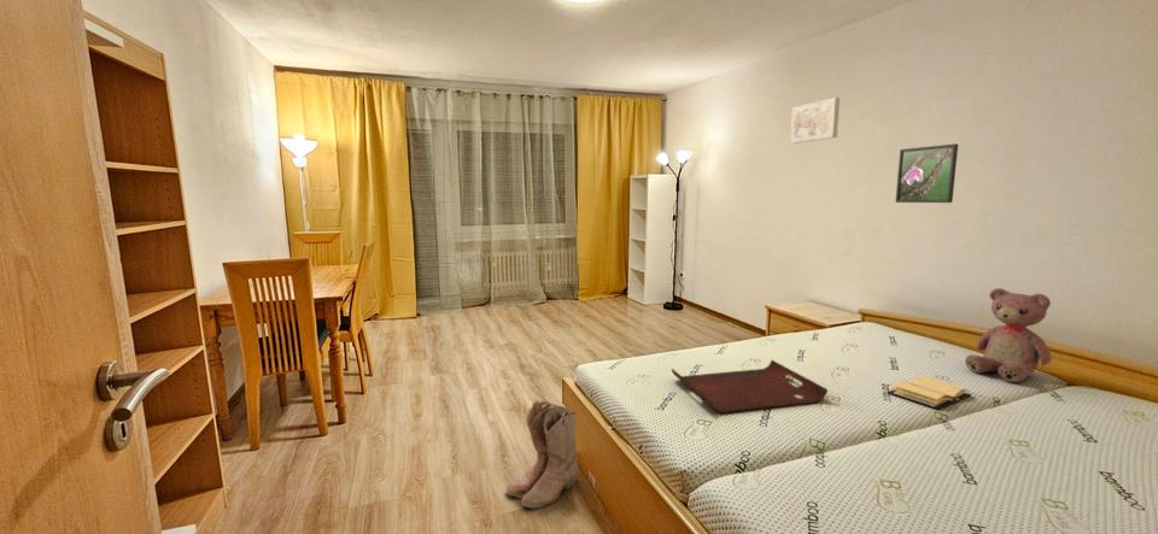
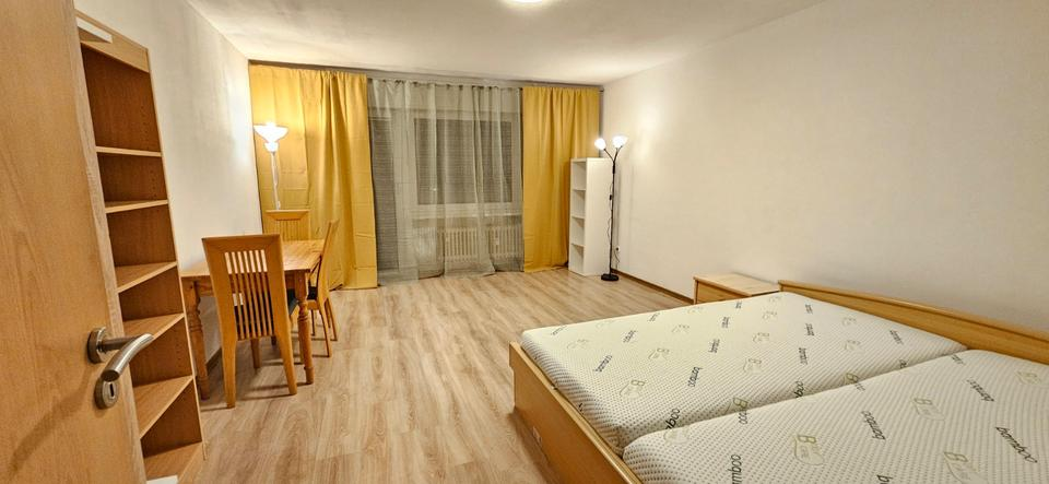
- book [887,375,973,411]
- wall art [789,96,841,145]
- teddy bear [964,287,1053,383]
- serving tray [671,359,829,415]
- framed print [894,142,959,204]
- boots [504,399,579,510]
